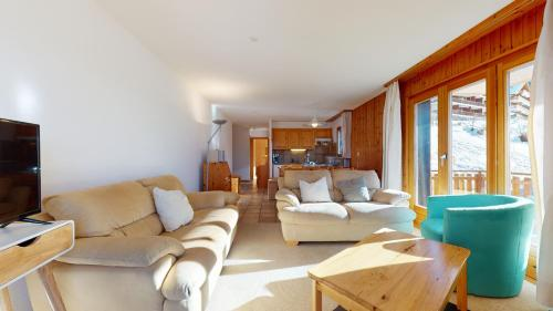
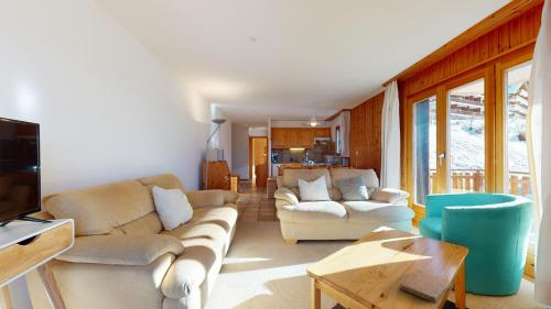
+ notebook [399,269,453,305]
